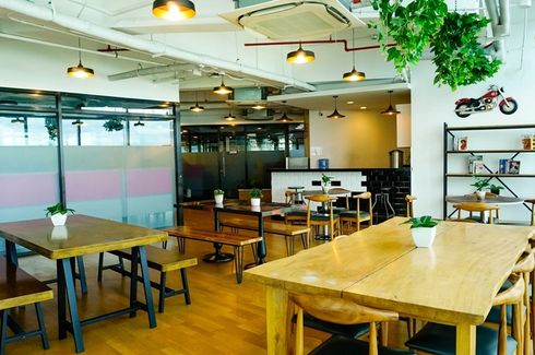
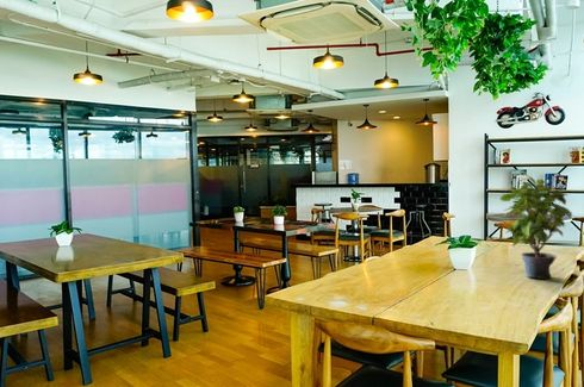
+ potted plant [499,175,573,279]
